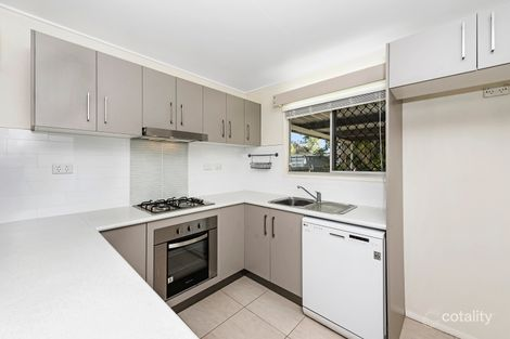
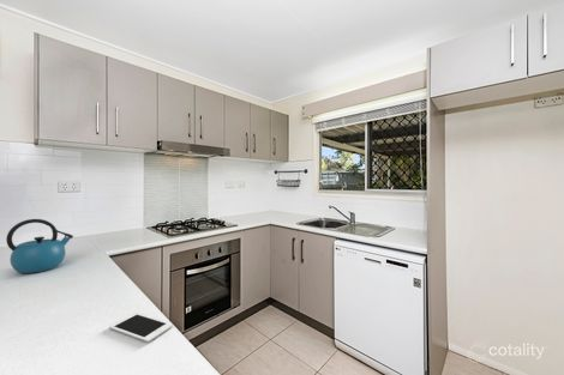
+ kettle [5,218,74,274]
+ cell phone [108,313,174,344]
